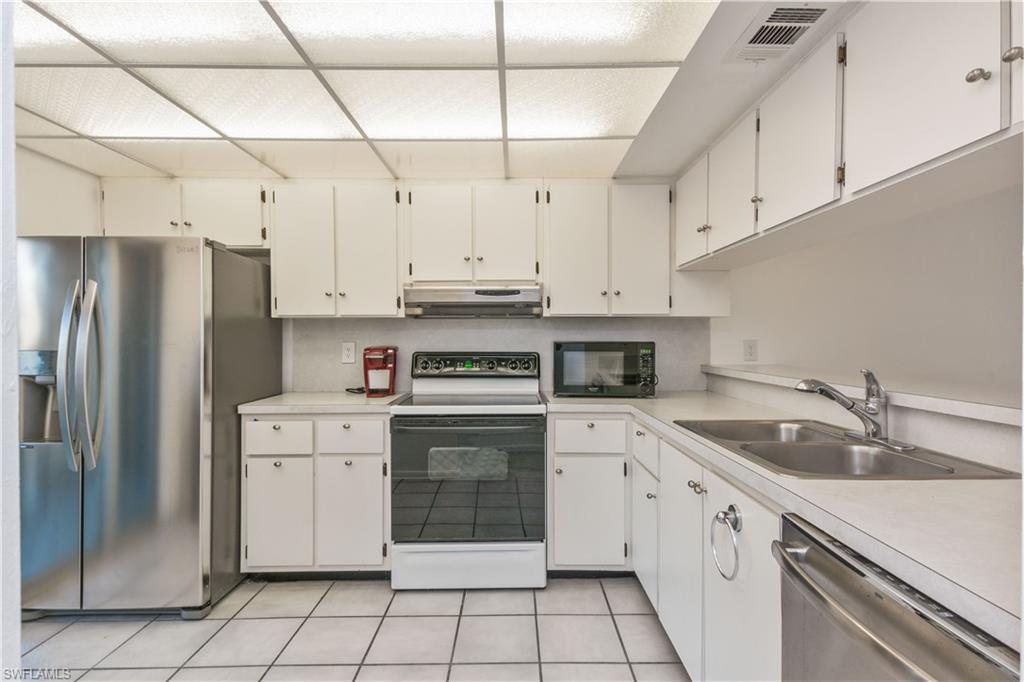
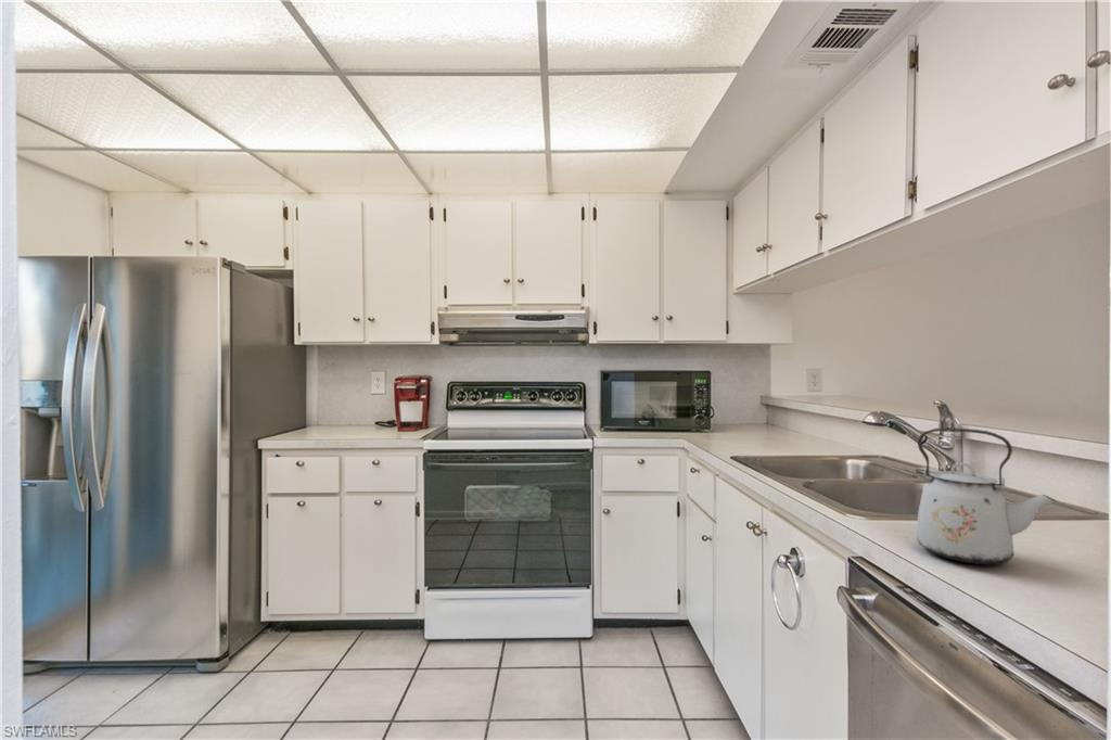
+ kettle [915,426,1059,566]
